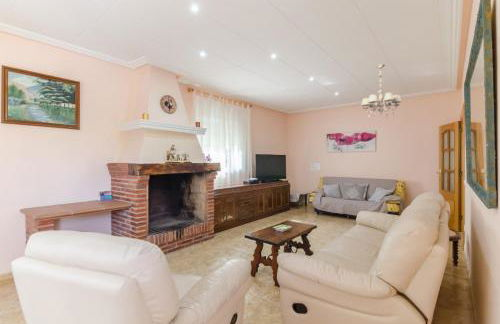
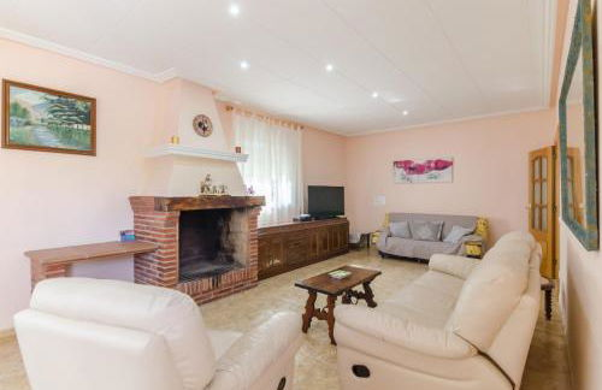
- chandelier [360,63,403,122]
